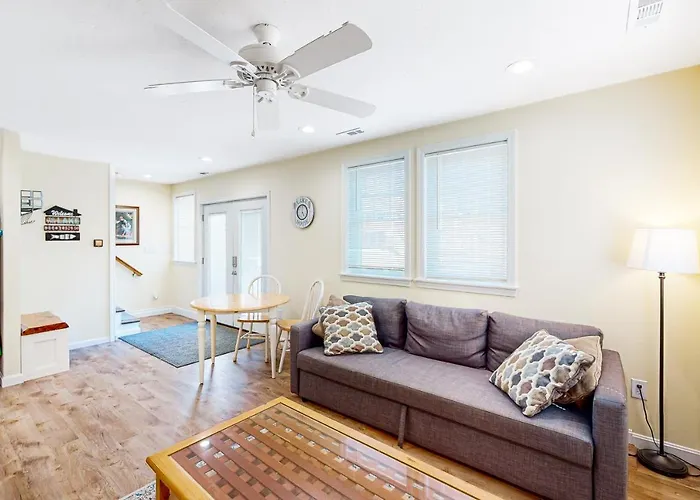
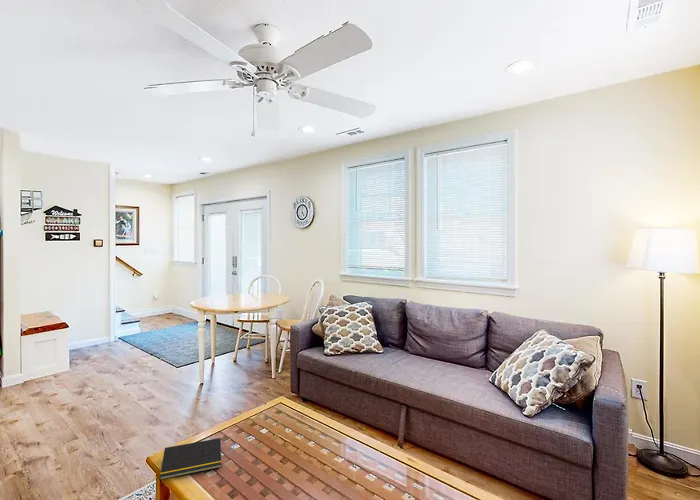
+ notepad [159,437,222,481]
